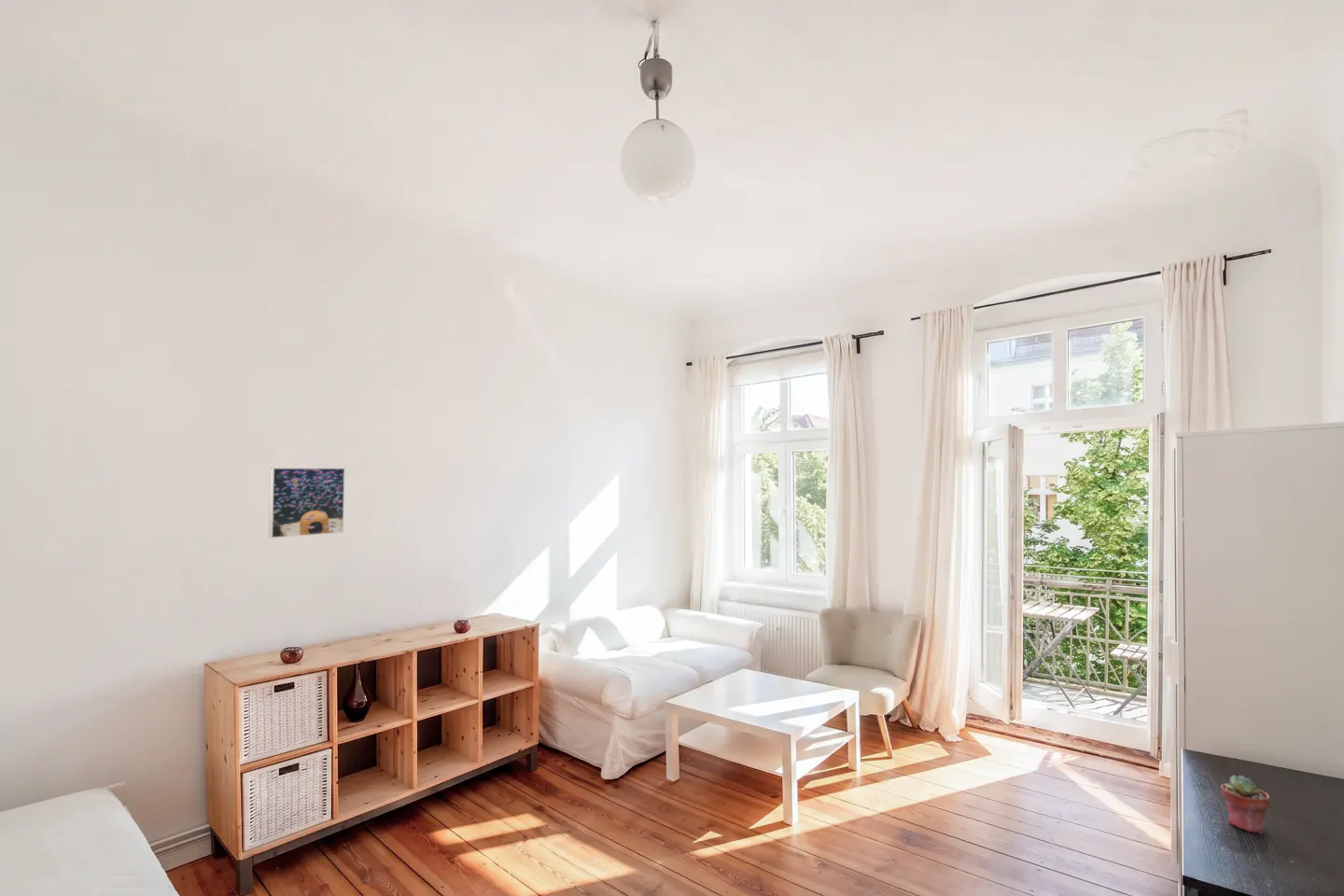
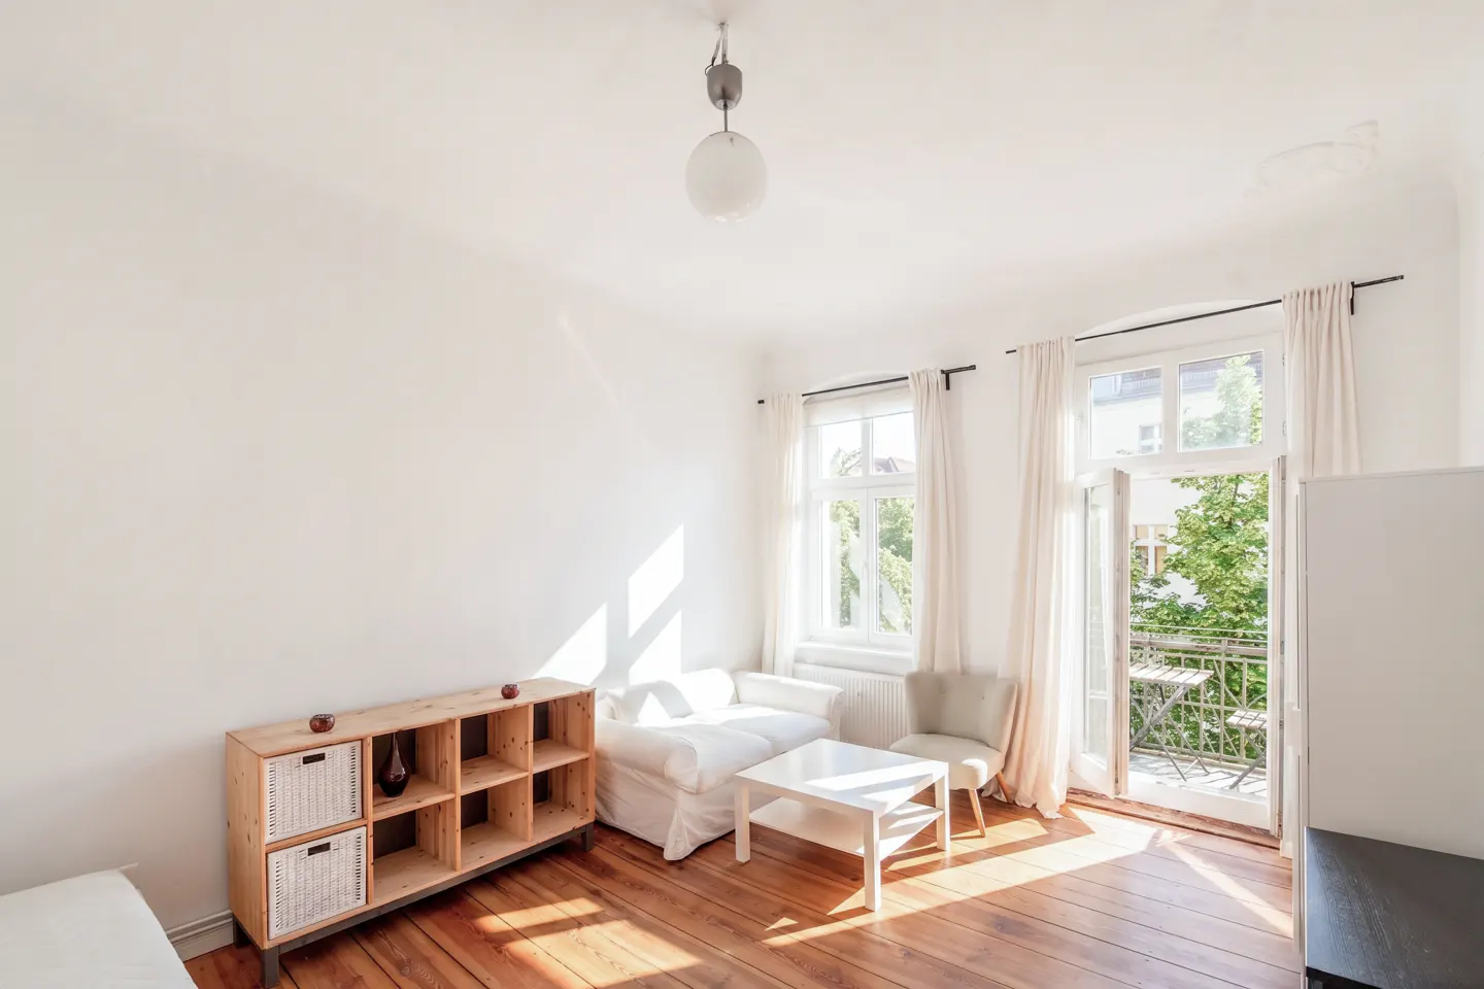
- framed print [268,467,346,539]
- potted succulent [1220,774,1271,835]
